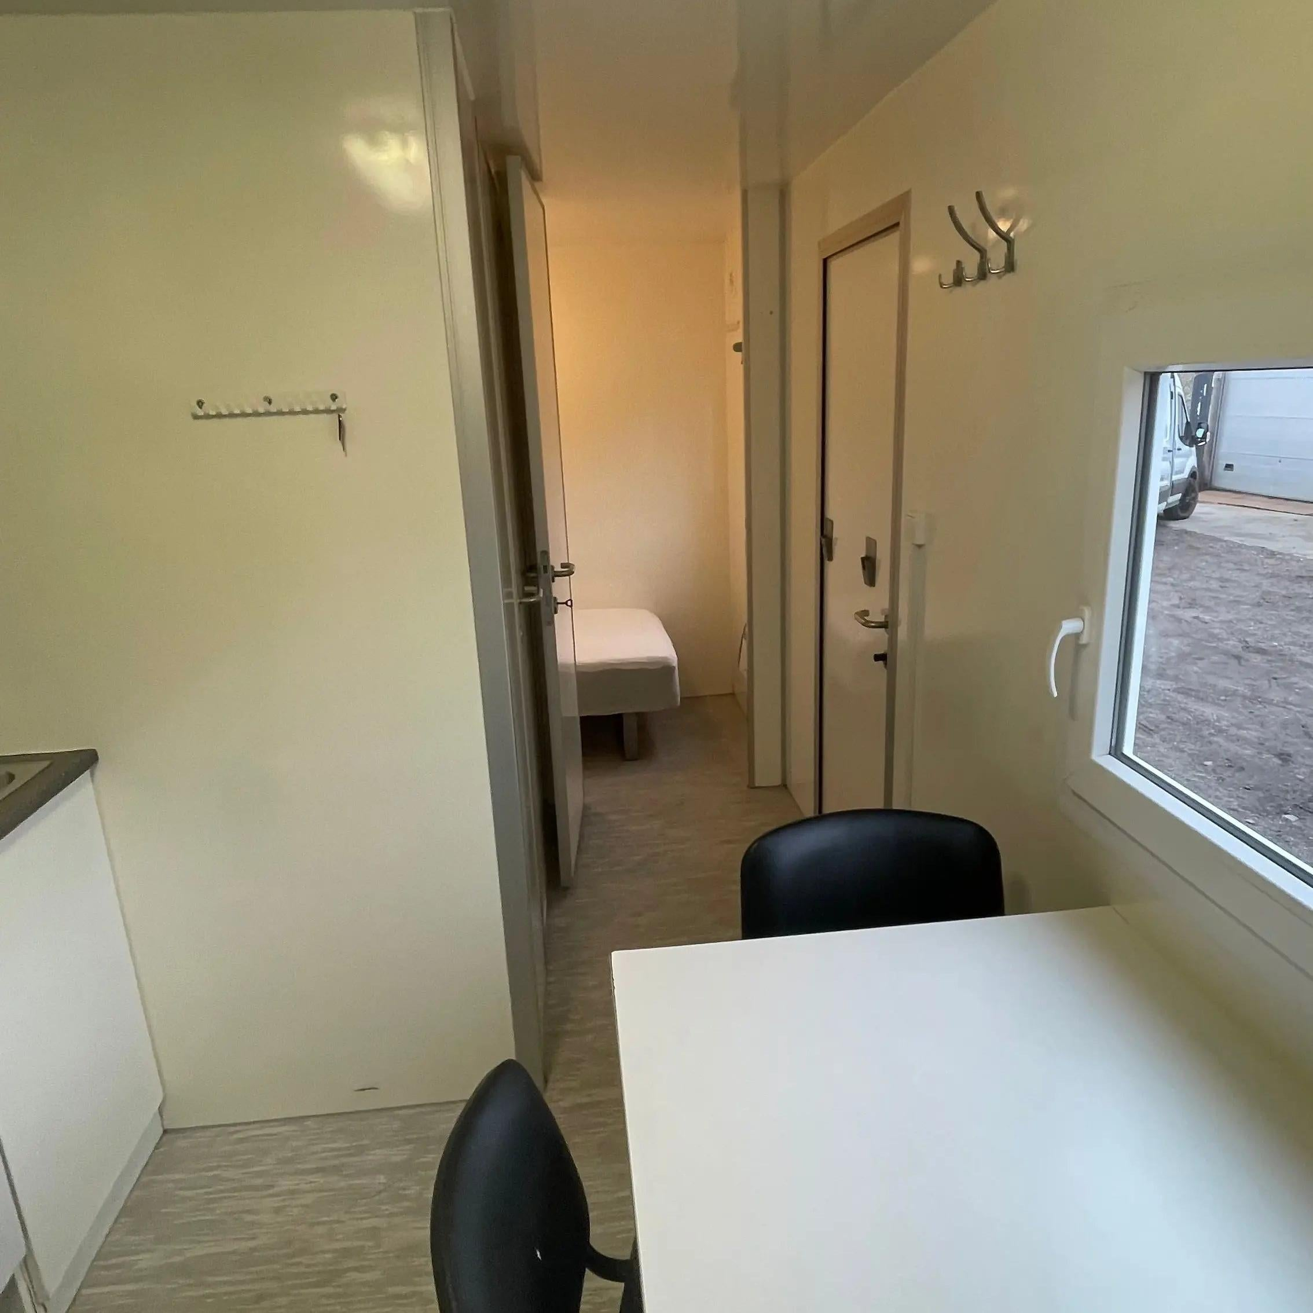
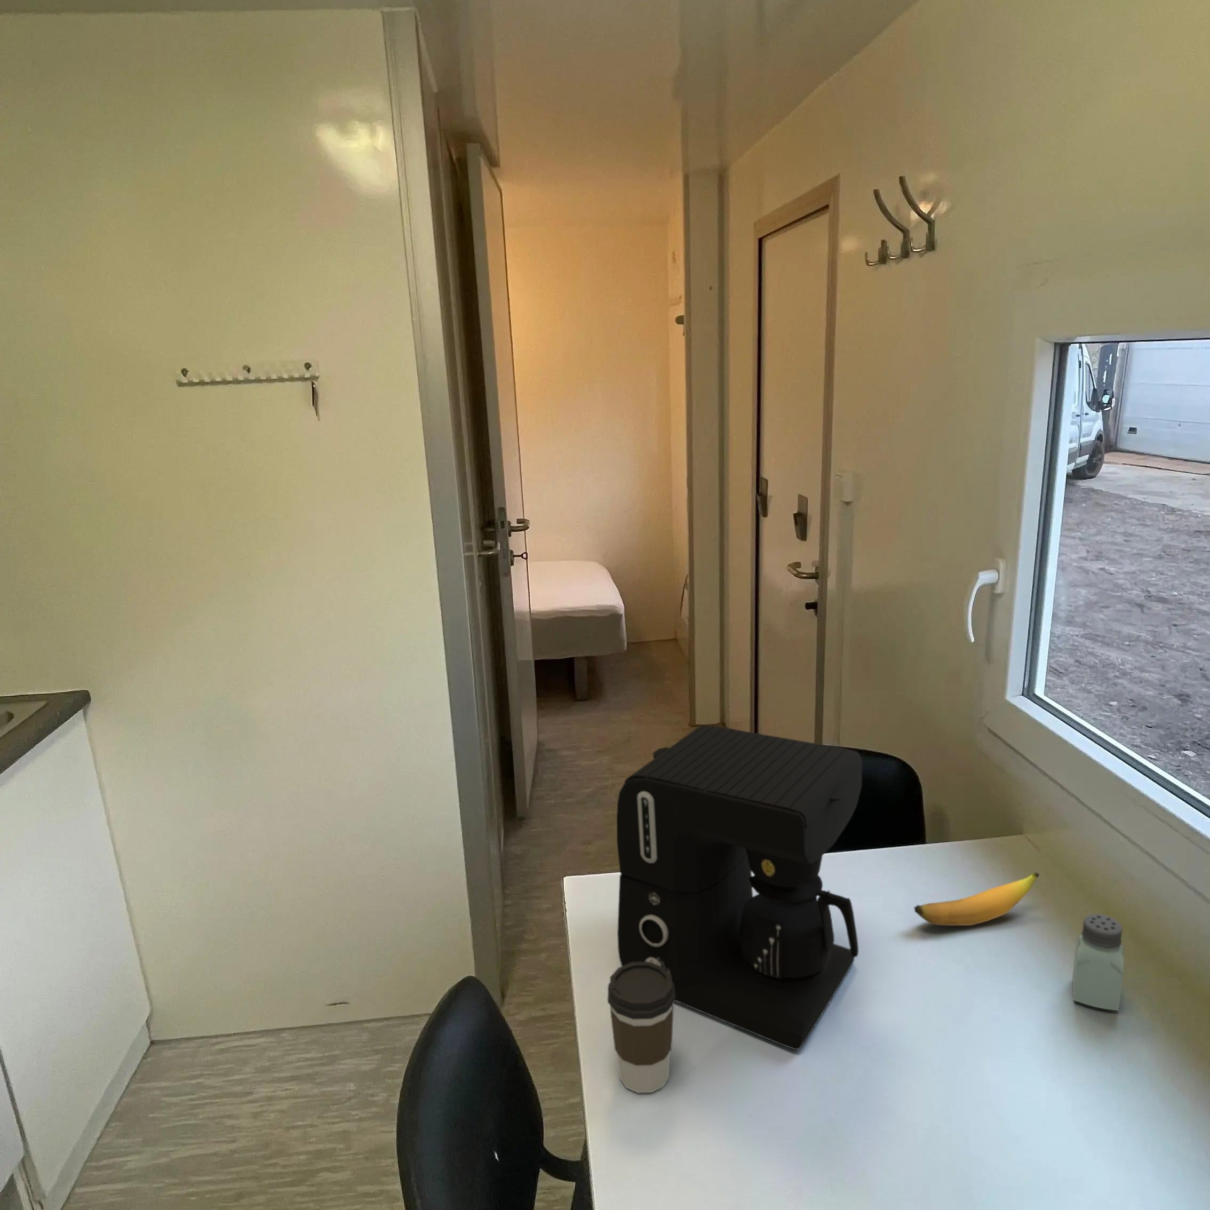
+ banana [913,871,1039,926]
+ coffee maker [616,725,862,1050]
+ saltshaker [1071,913,1124,1012]
+ coffee cup [607,962,676,1094]
